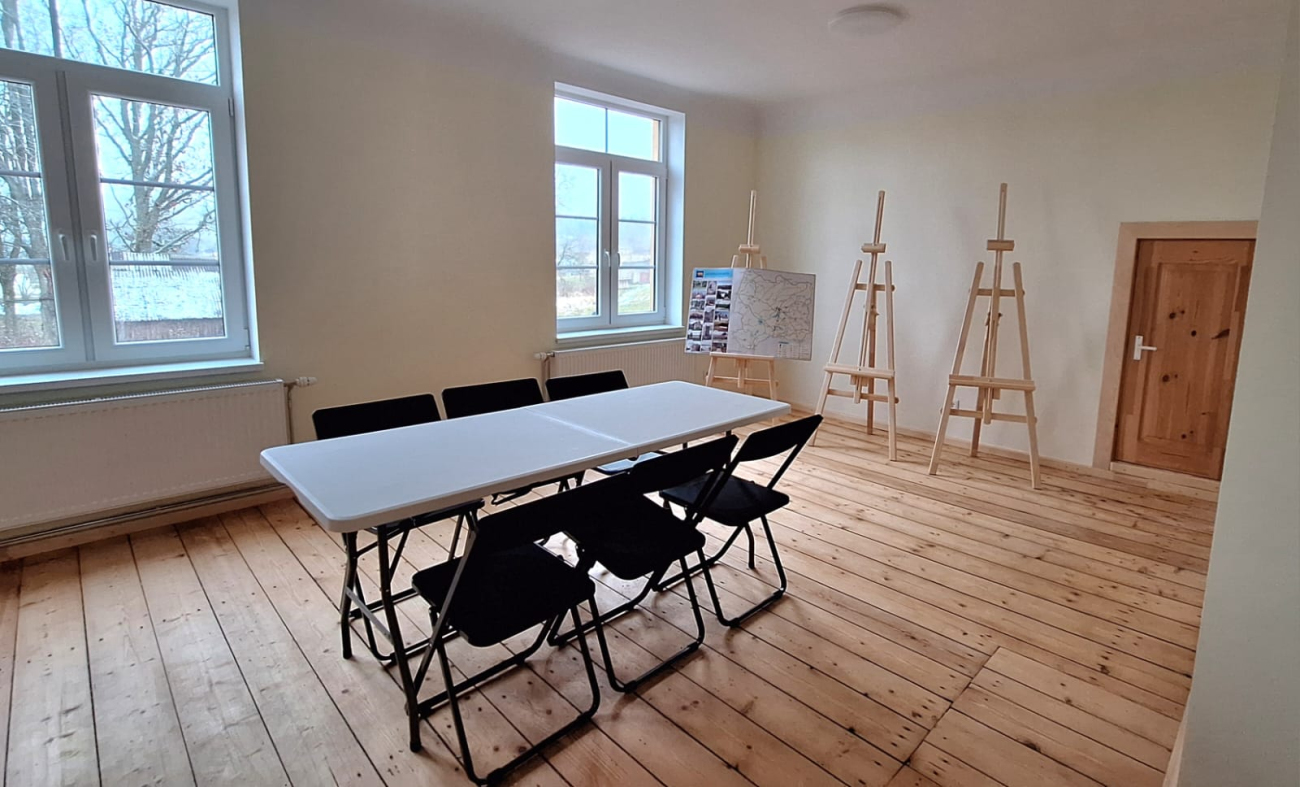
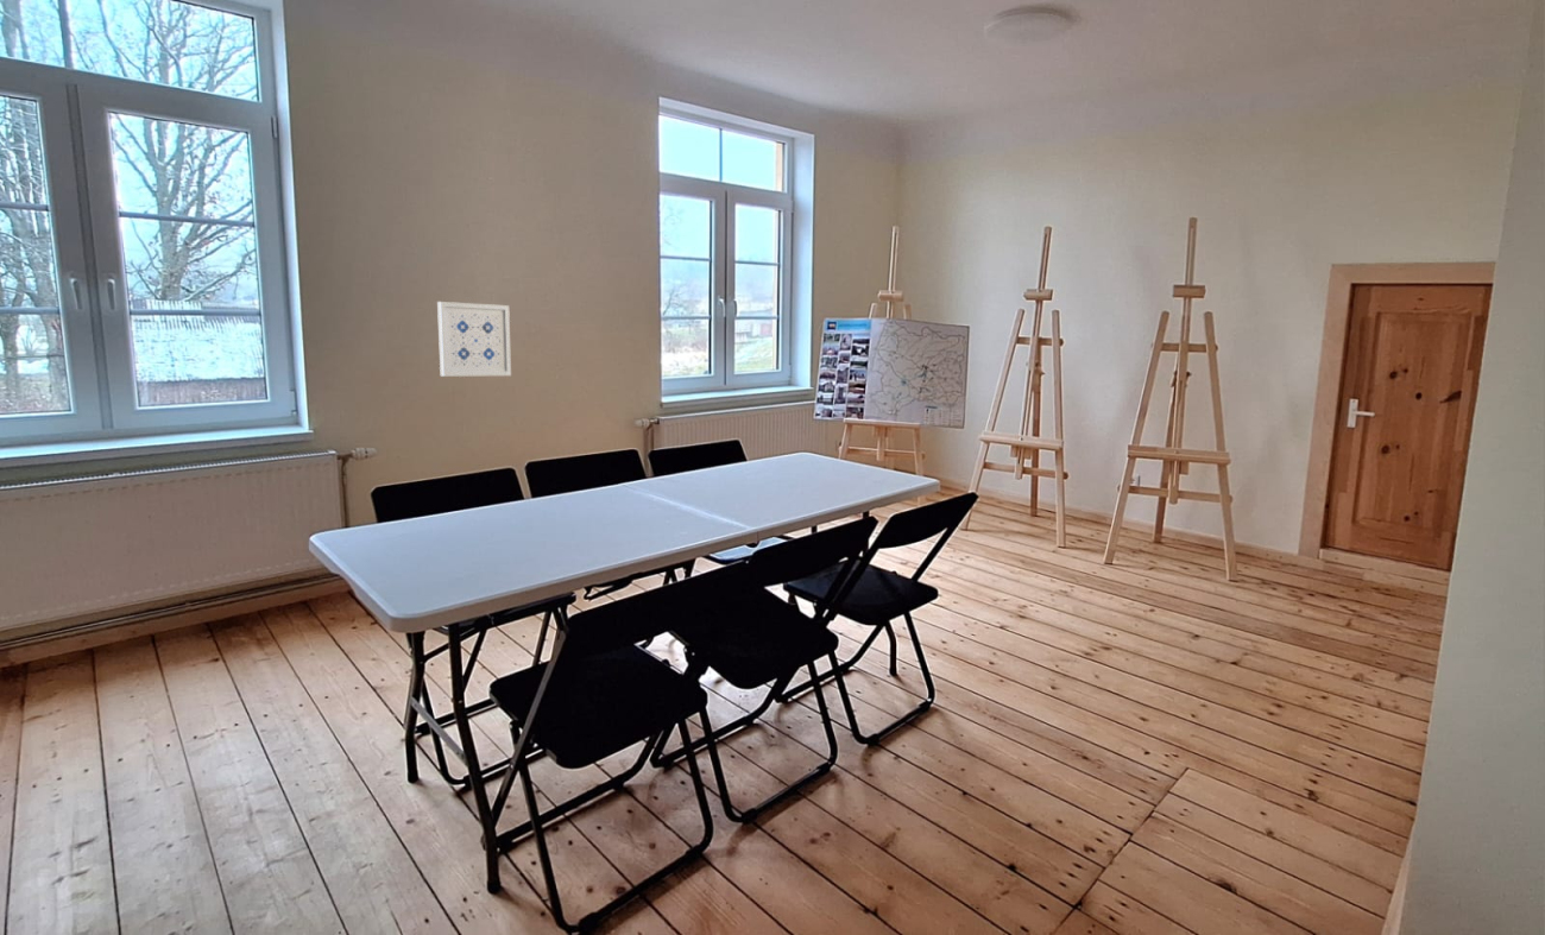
+ wall art [436,301,512,378]
